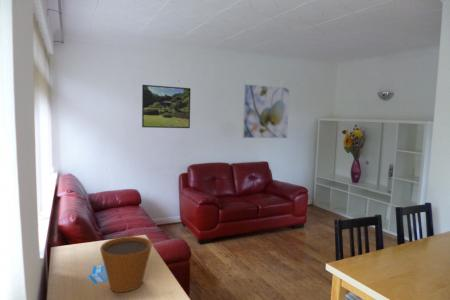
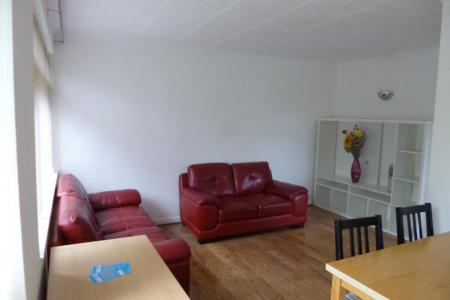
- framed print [141,84,191,129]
- flower pot [99,235,153,293]
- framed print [242,83,291,139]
